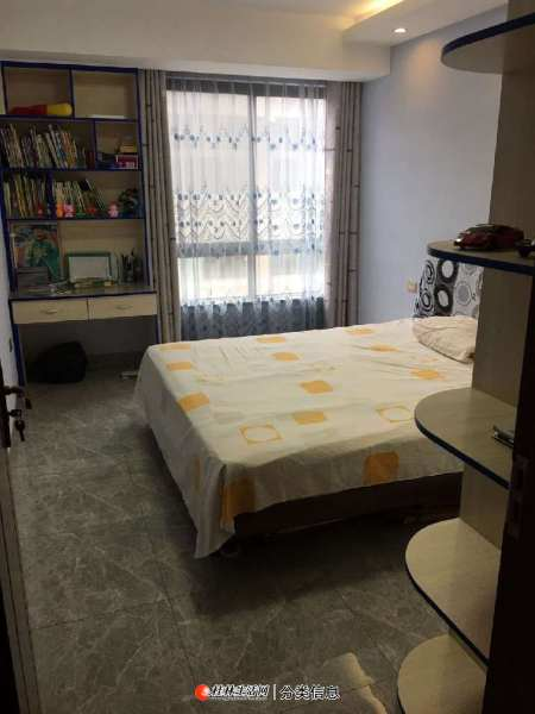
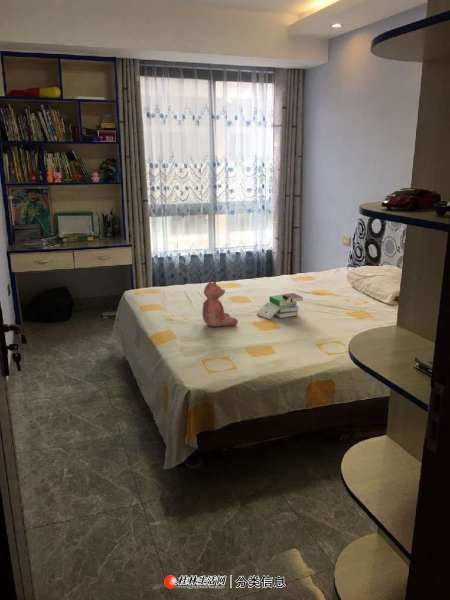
+ book [256,292,304,321]
+ teddy bear [201,276,239,328]
